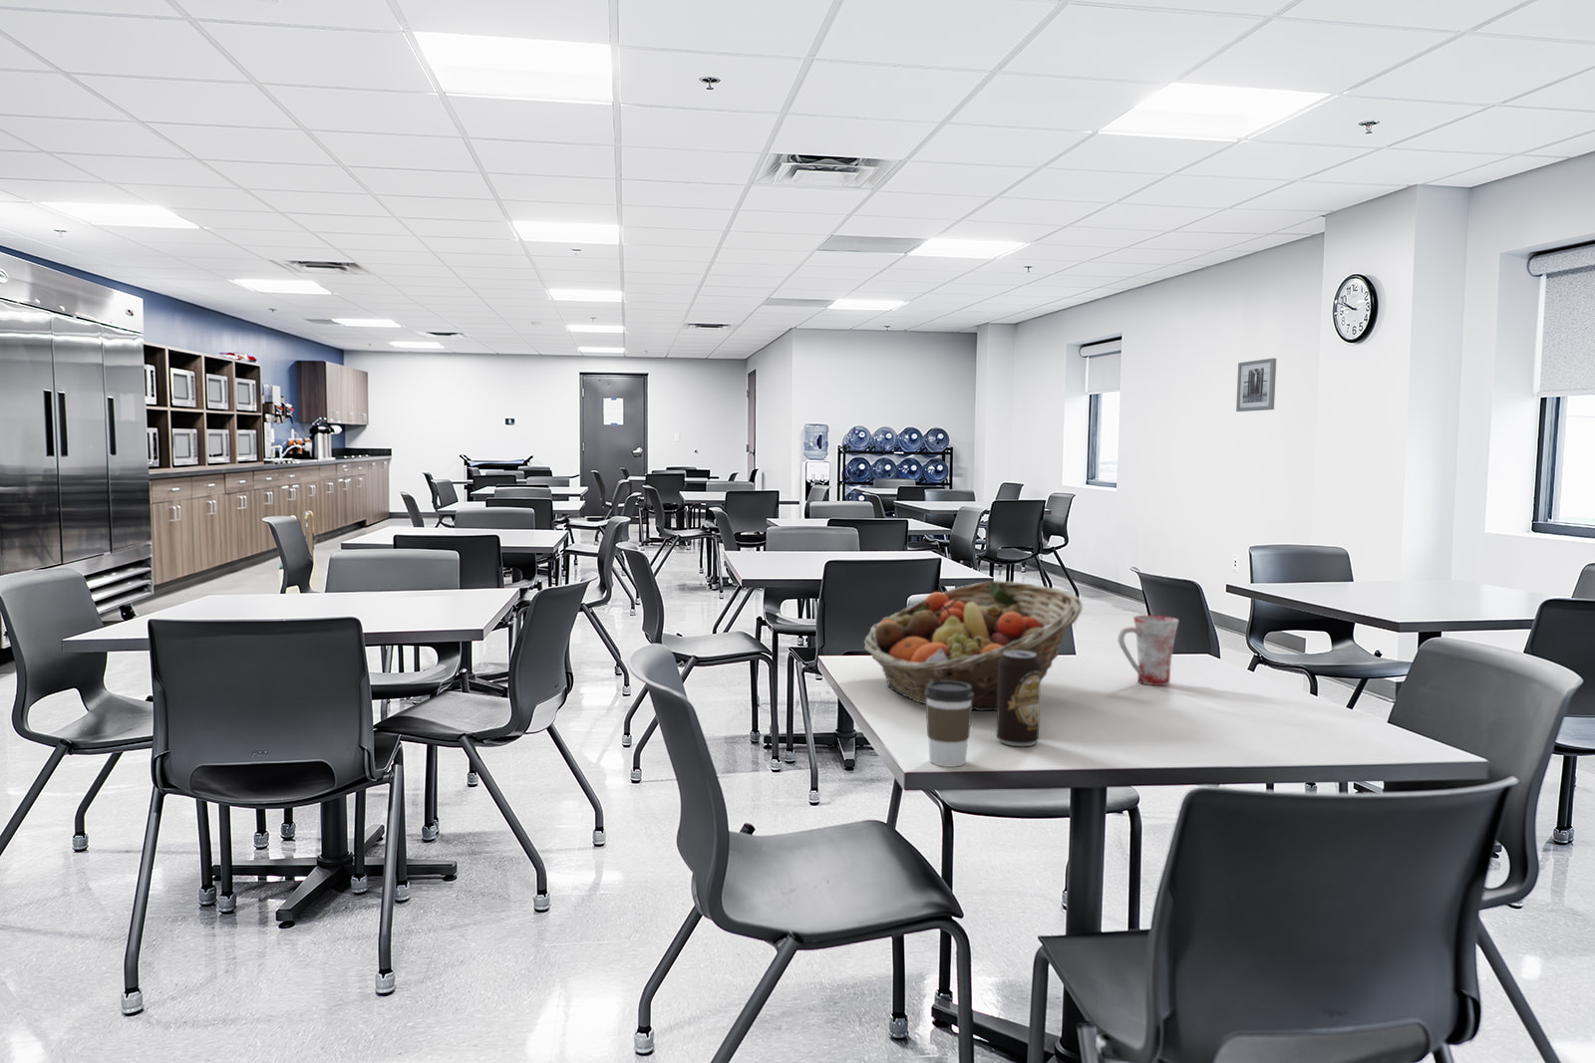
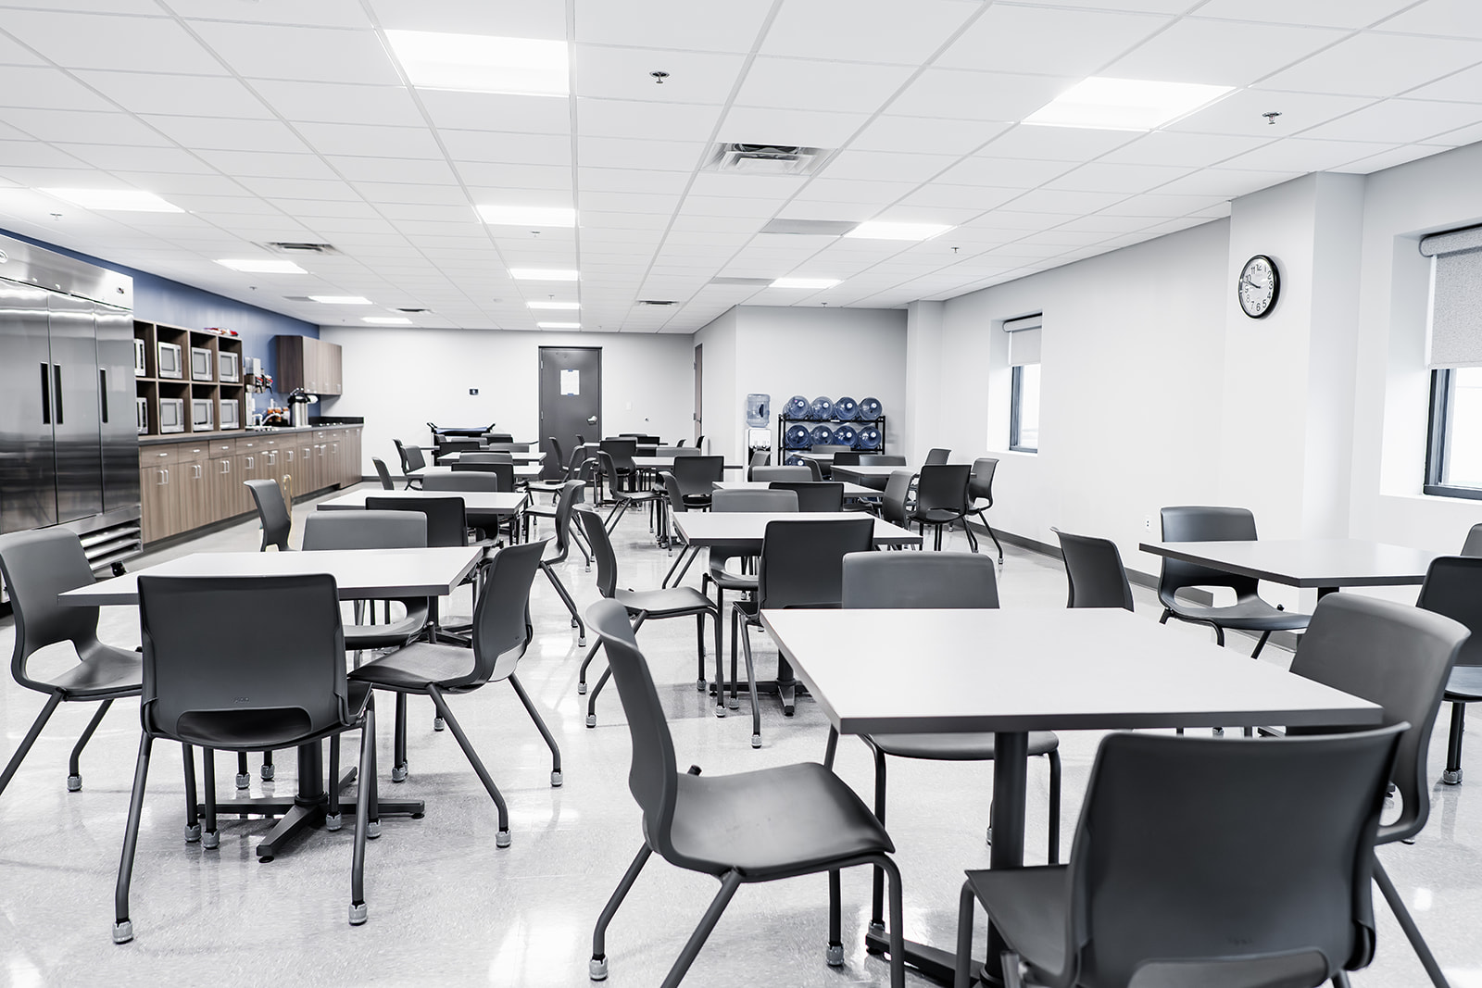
- coffee cup [924,681,974,768]
- fruit basket [863,580,1084,712]
- beverage can [996,650,1042,747]
- wall art [1235,357,1277,413]
- mug [1117,615,1180,687]
